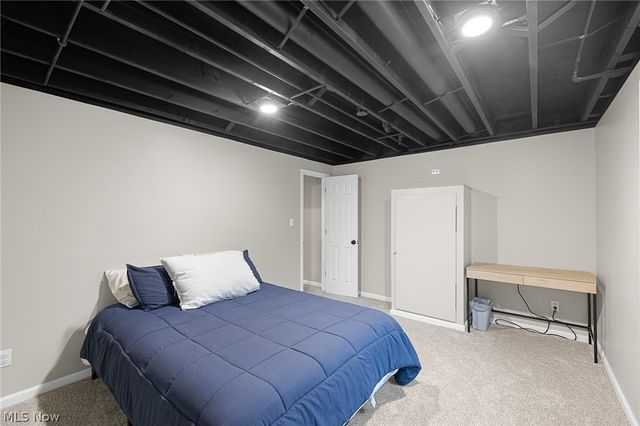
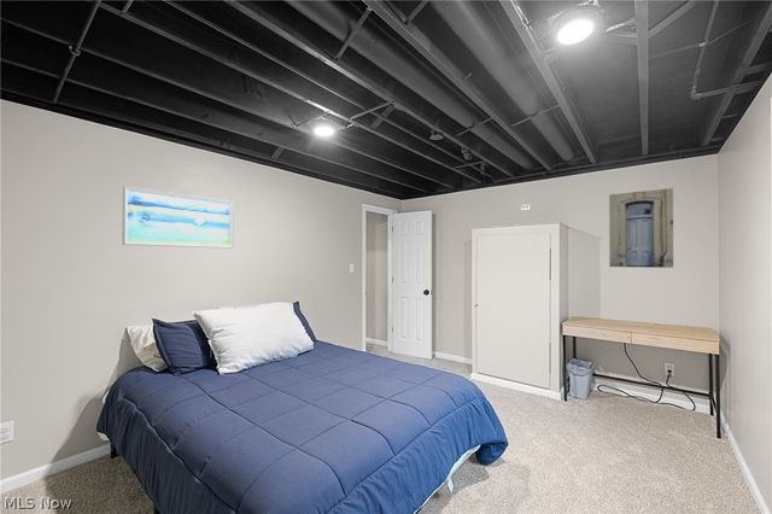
+ wall art [122,185,235,250]
+ wall art [608,187,674,269]
